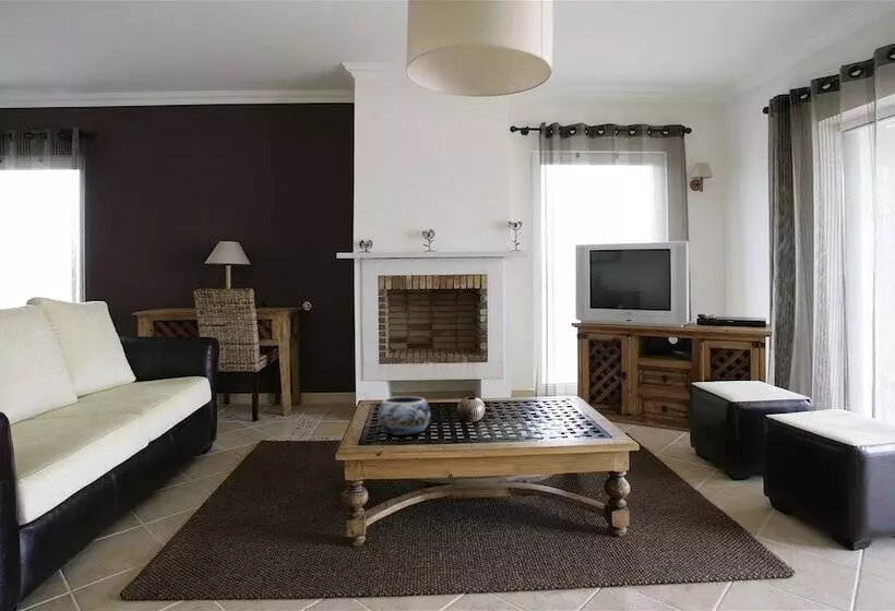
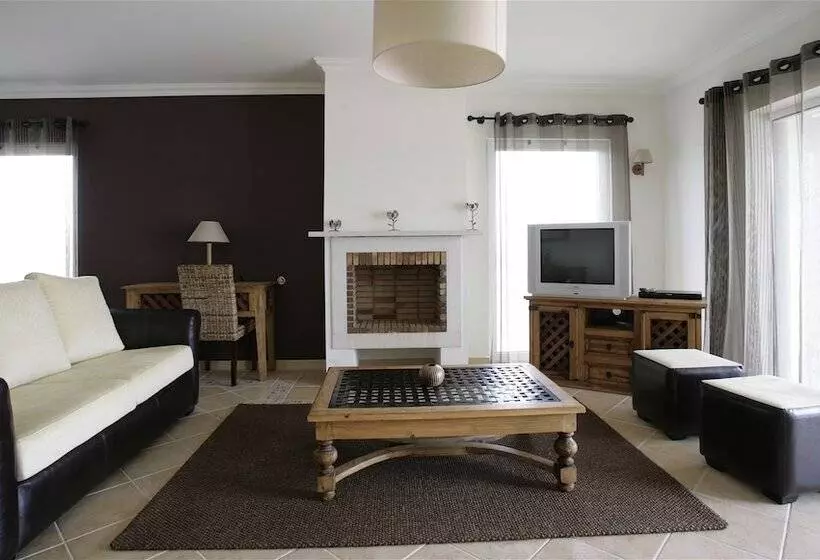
- decorative bowl [377,395,431,436]
